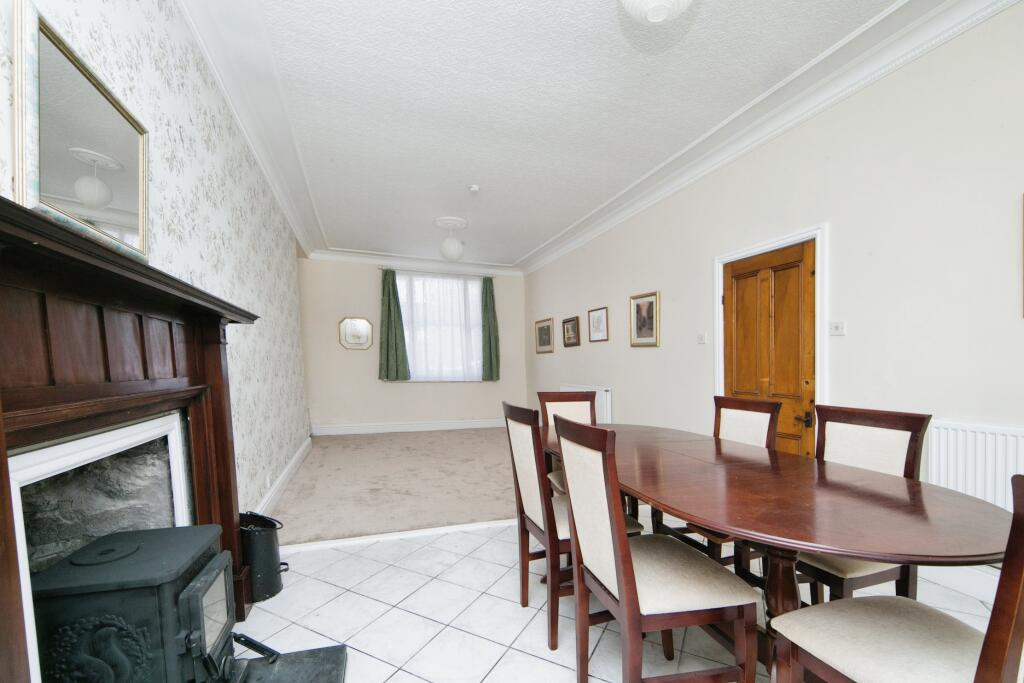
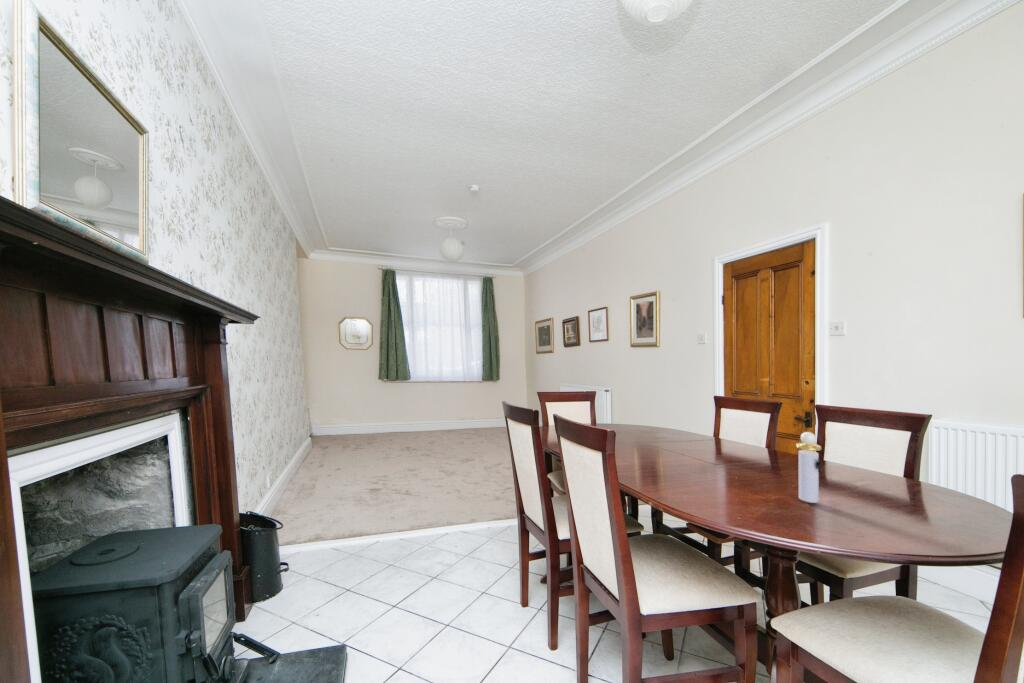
+ perfume bottle [795,431,822,504]
